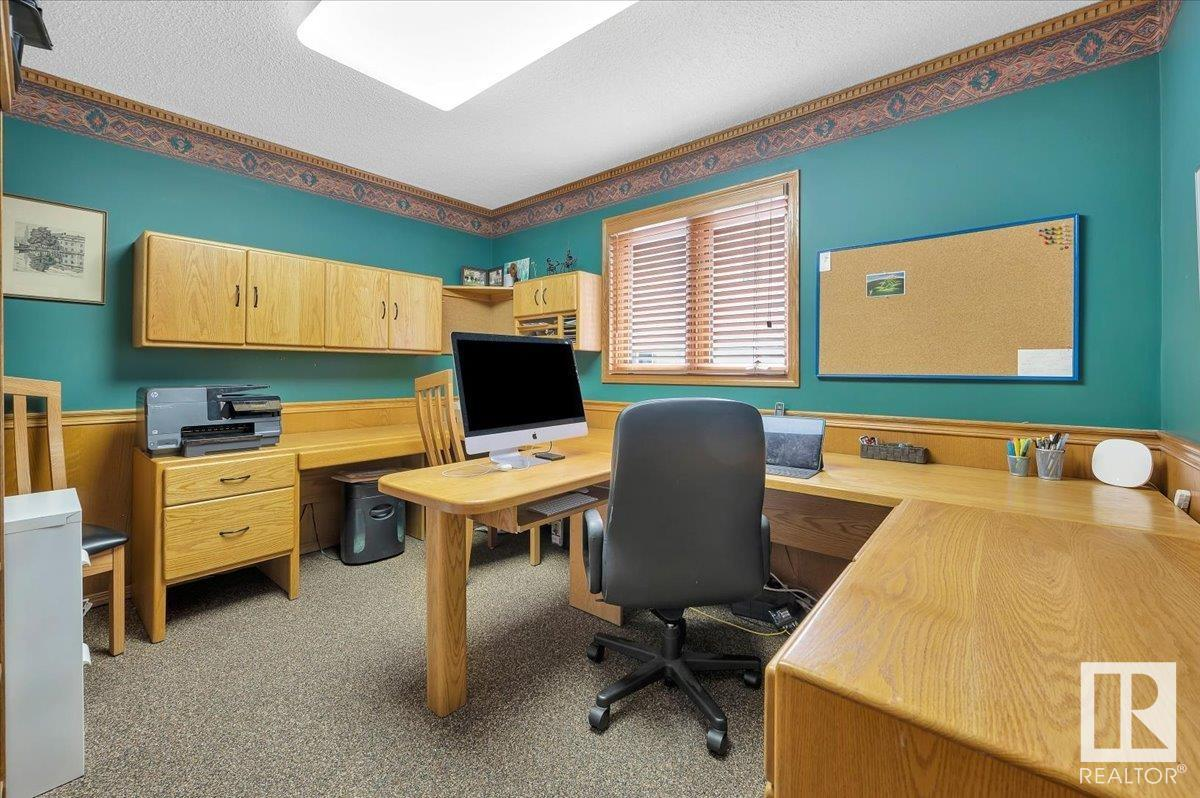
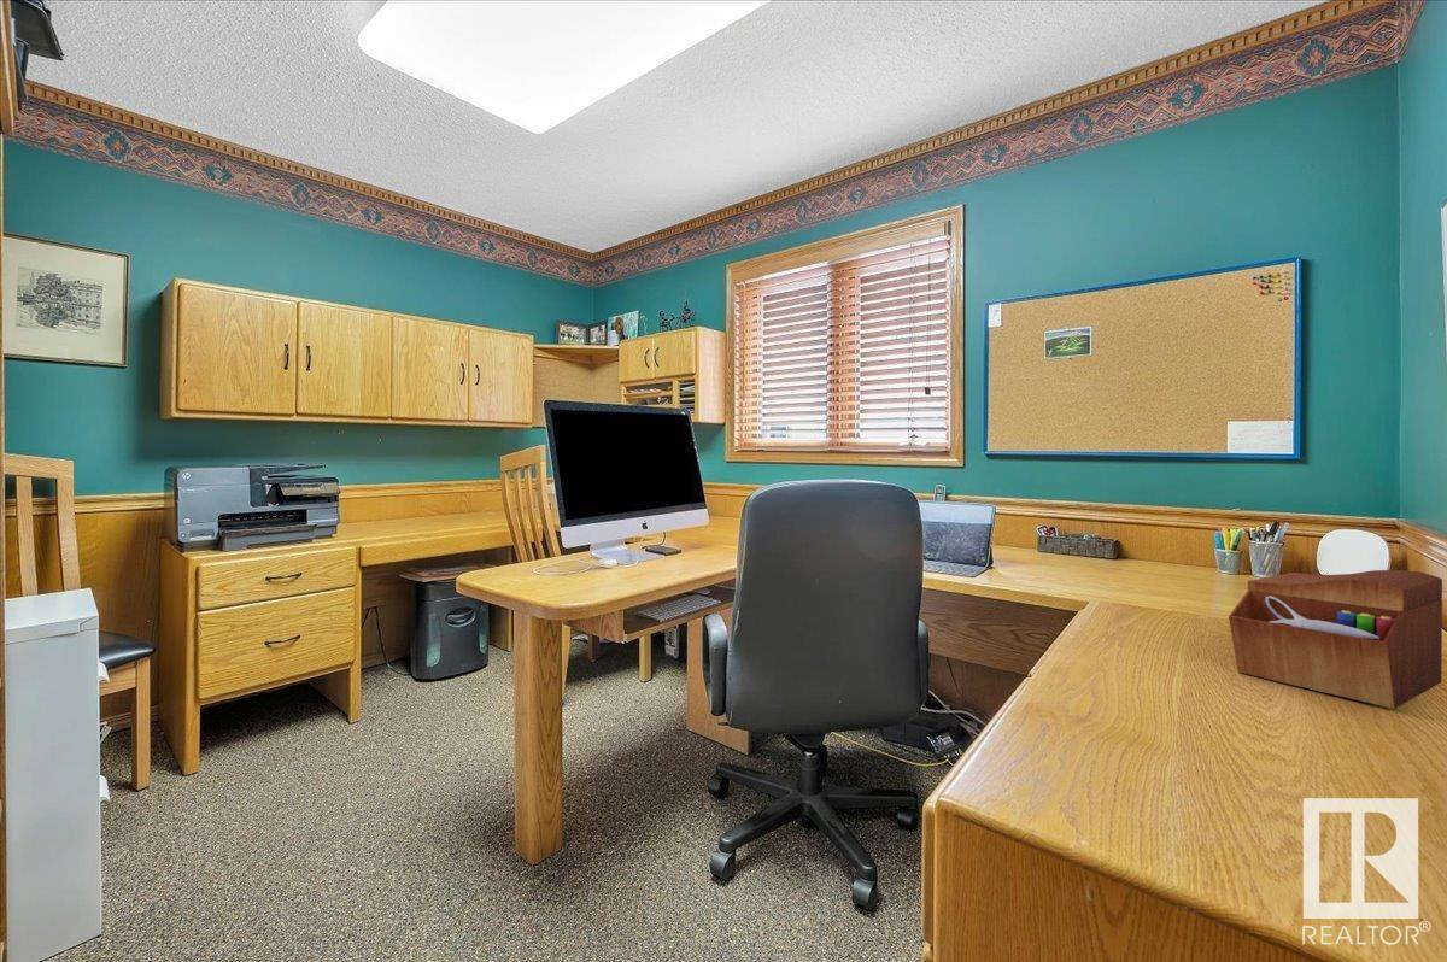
+ sewing box [1228,569,1443,710]
